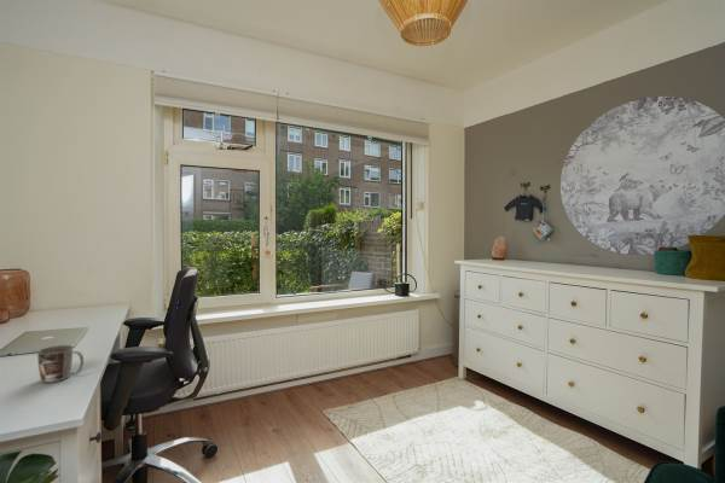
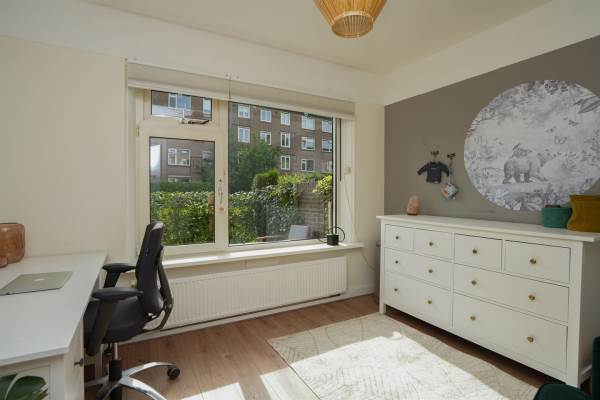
- mug [36,344,85,384]
